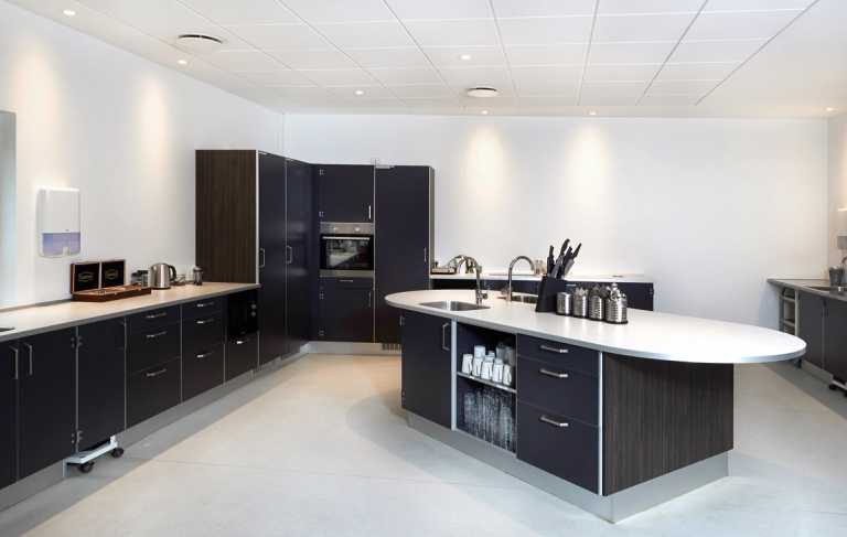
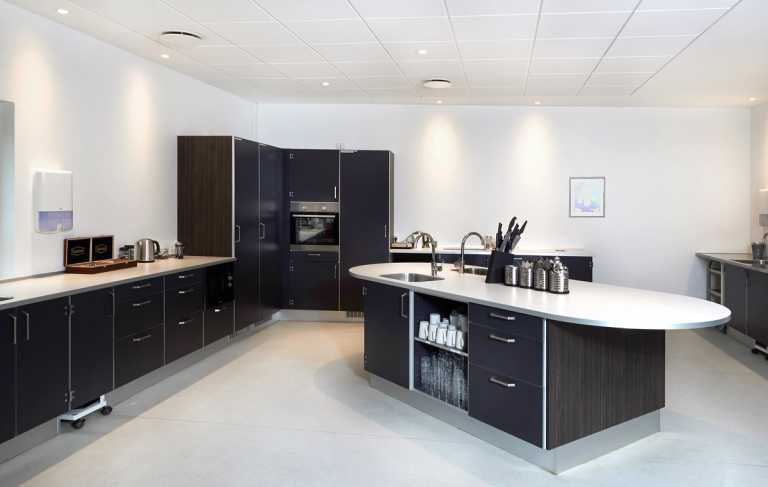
+ wall art [568,176,606,219]
